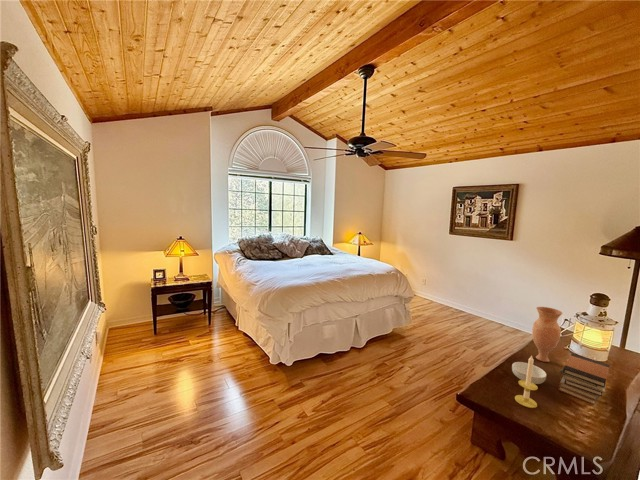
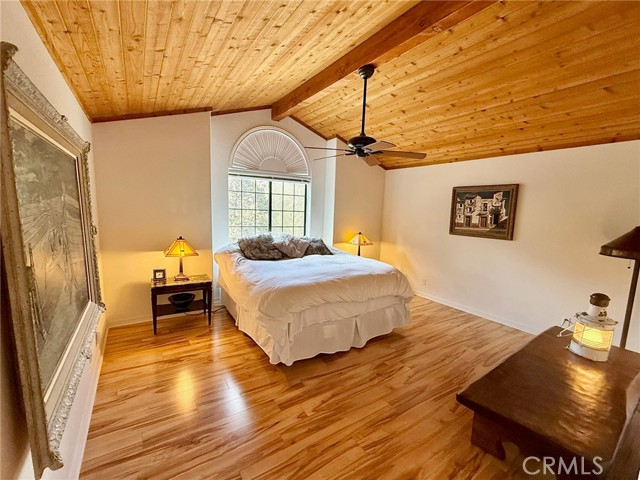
- vase [532,306,563,363]
- book stack [557,352,611,406]
- cereal bowl [511,361,547,385]
- candle [514,355,539,409]
